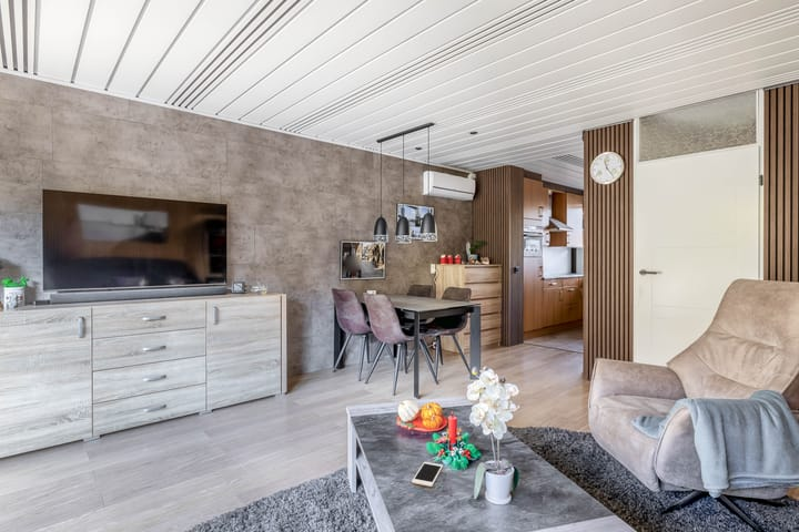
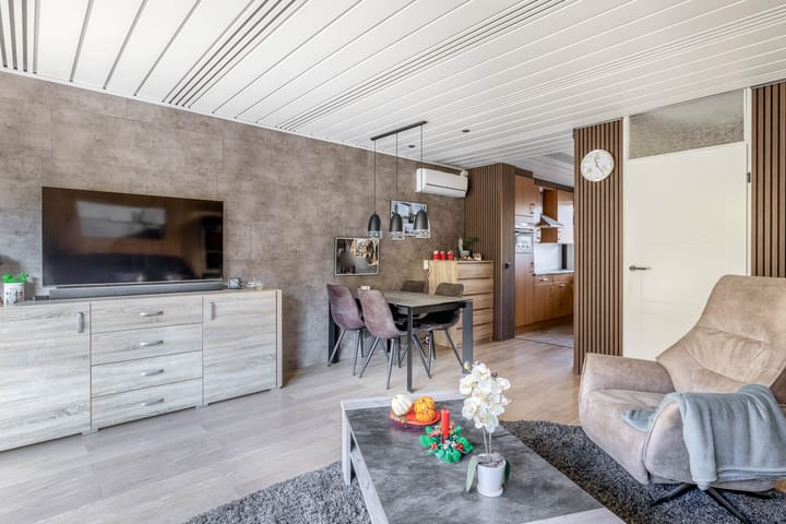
- cell phone [411,461,444,488]
